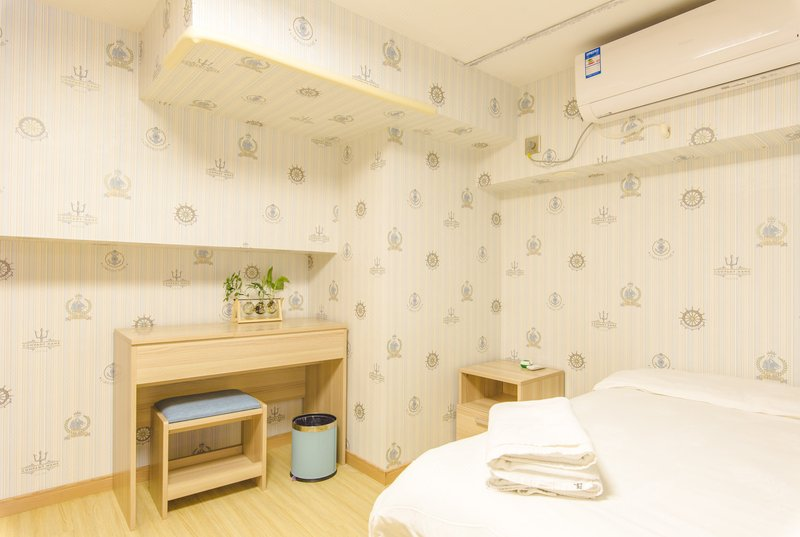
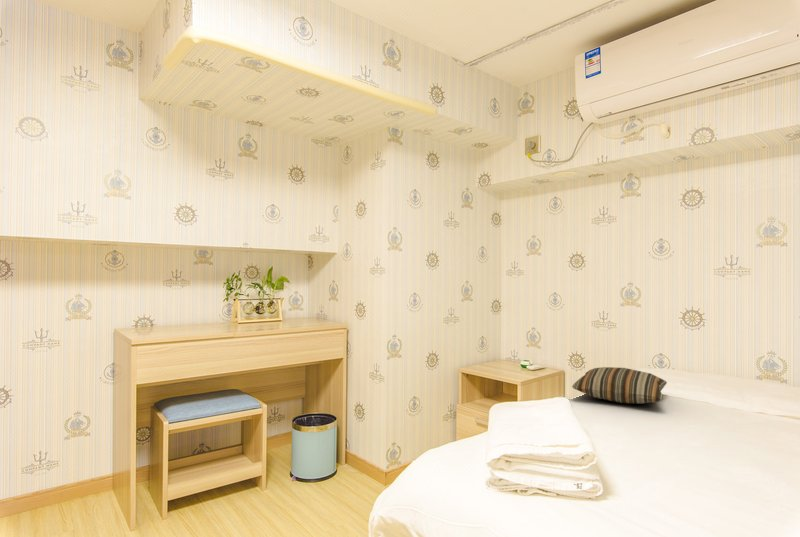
+ pillow [571,366,668,404]
